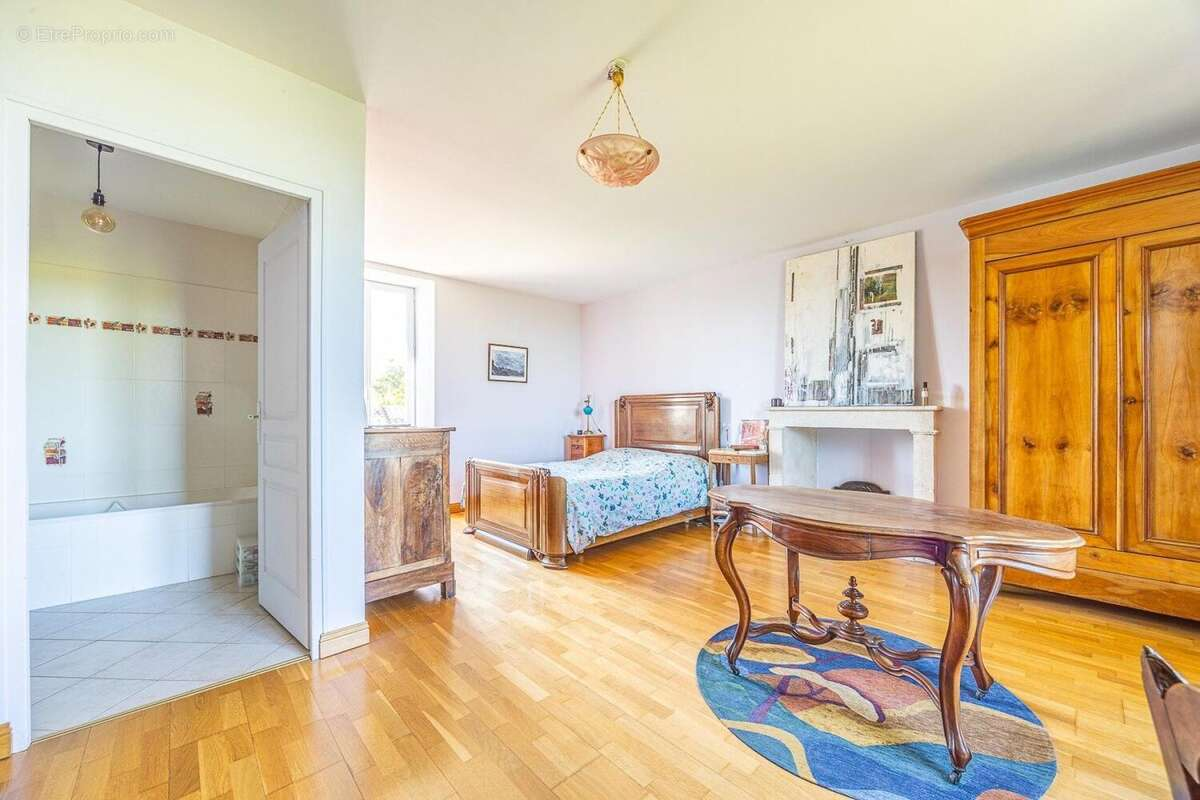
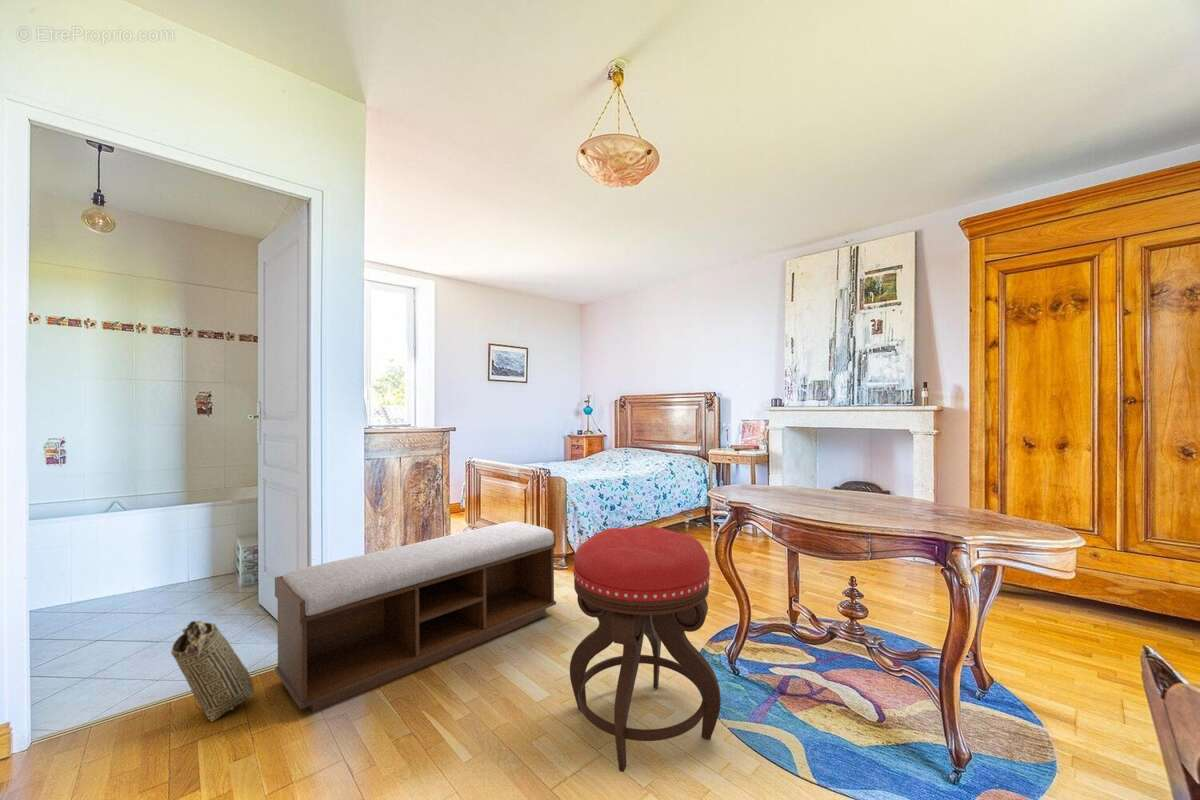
+ basket [170,620,255,723]
+ bench [274,521,557,713]
+ stool [569,526,722,773]
